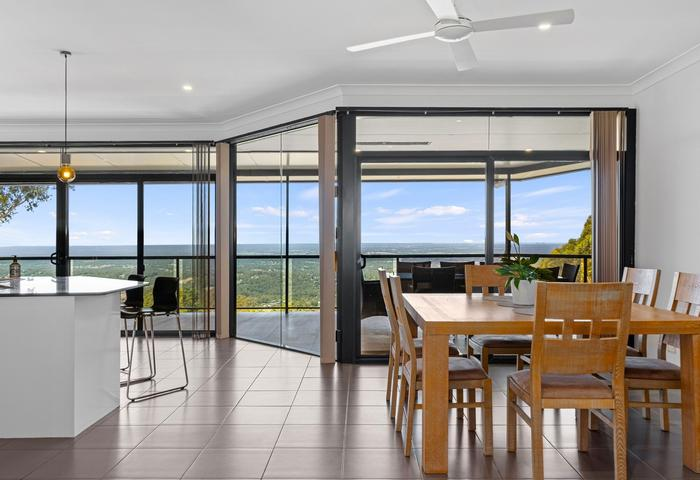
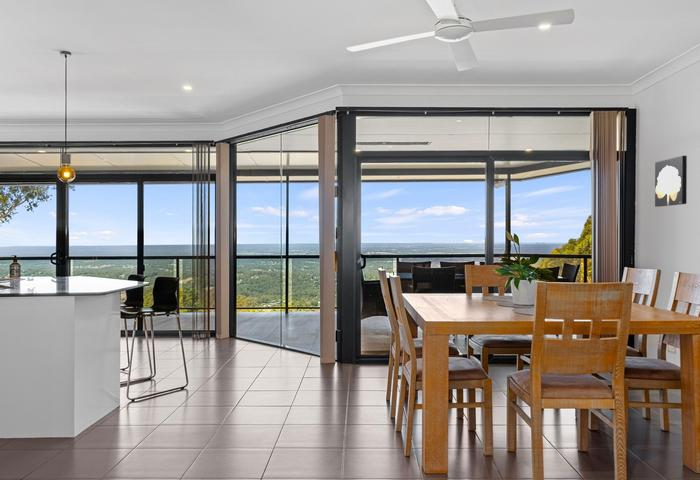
+ wall art [654,155,688,208]
